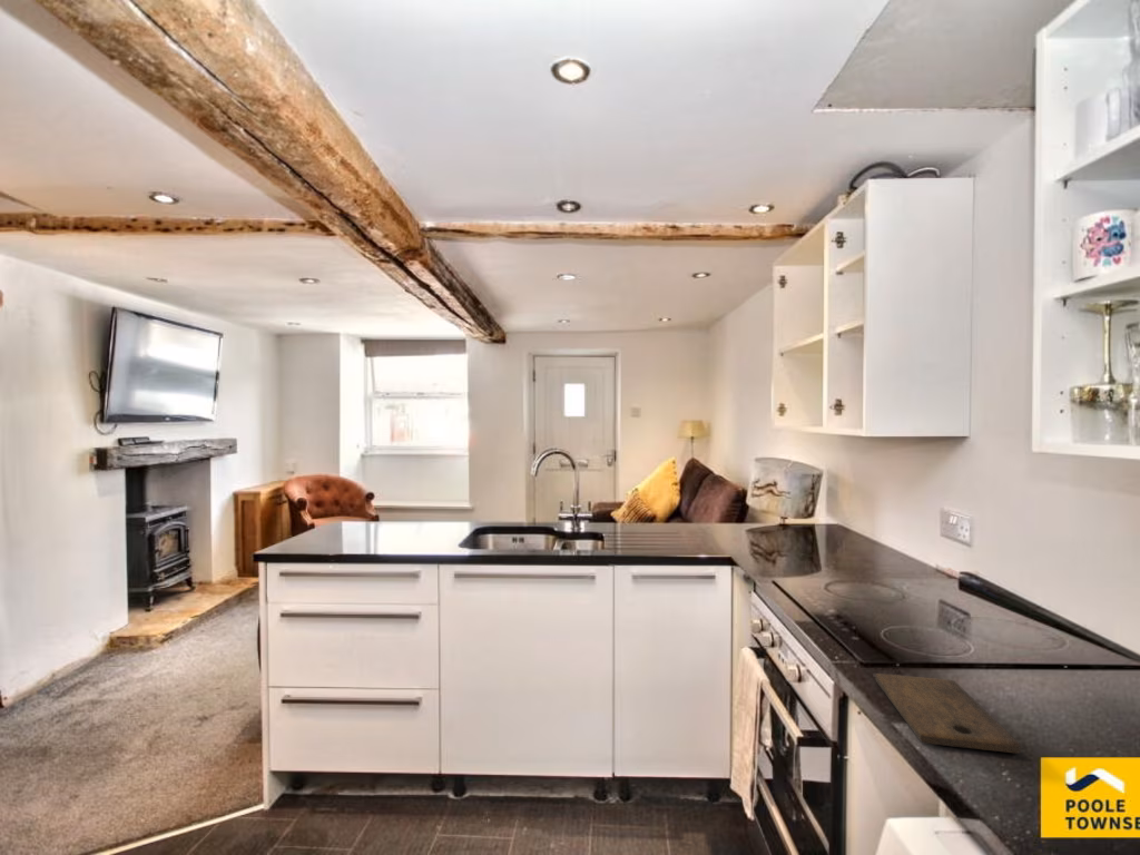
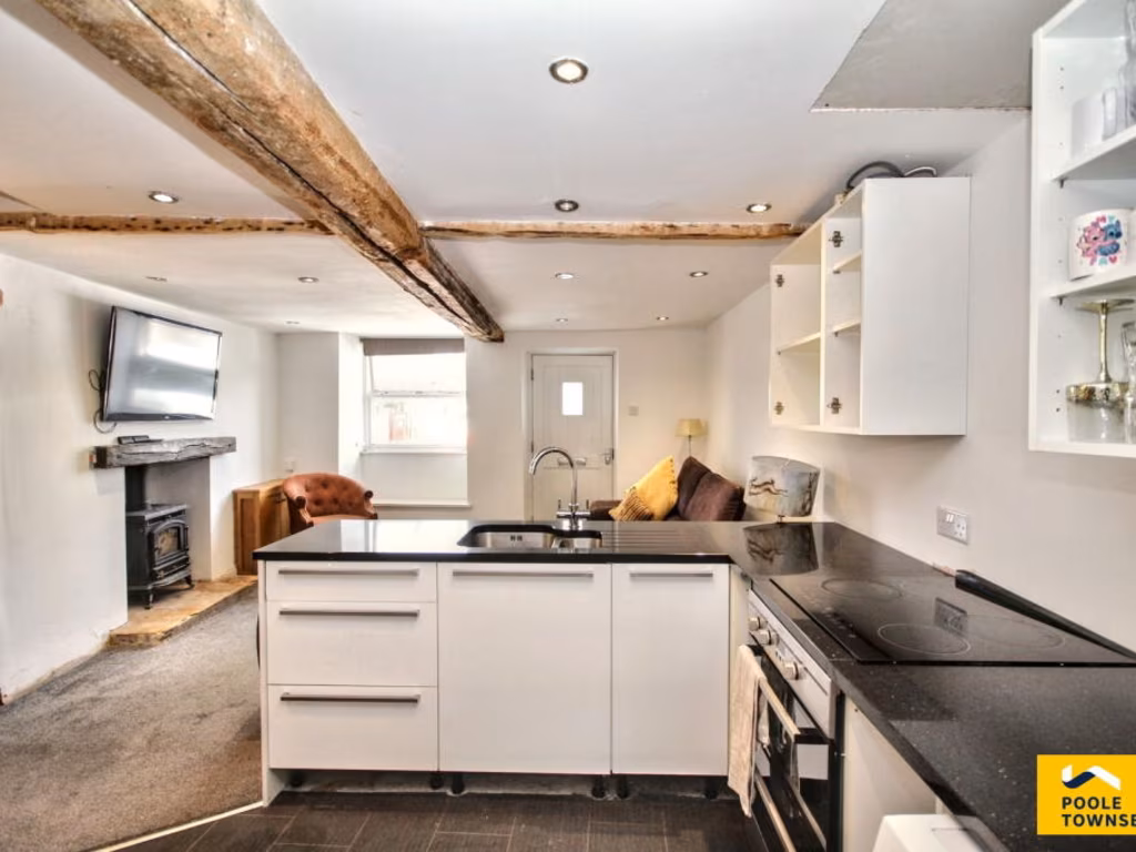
- cutting board [875,672,1022,754]
